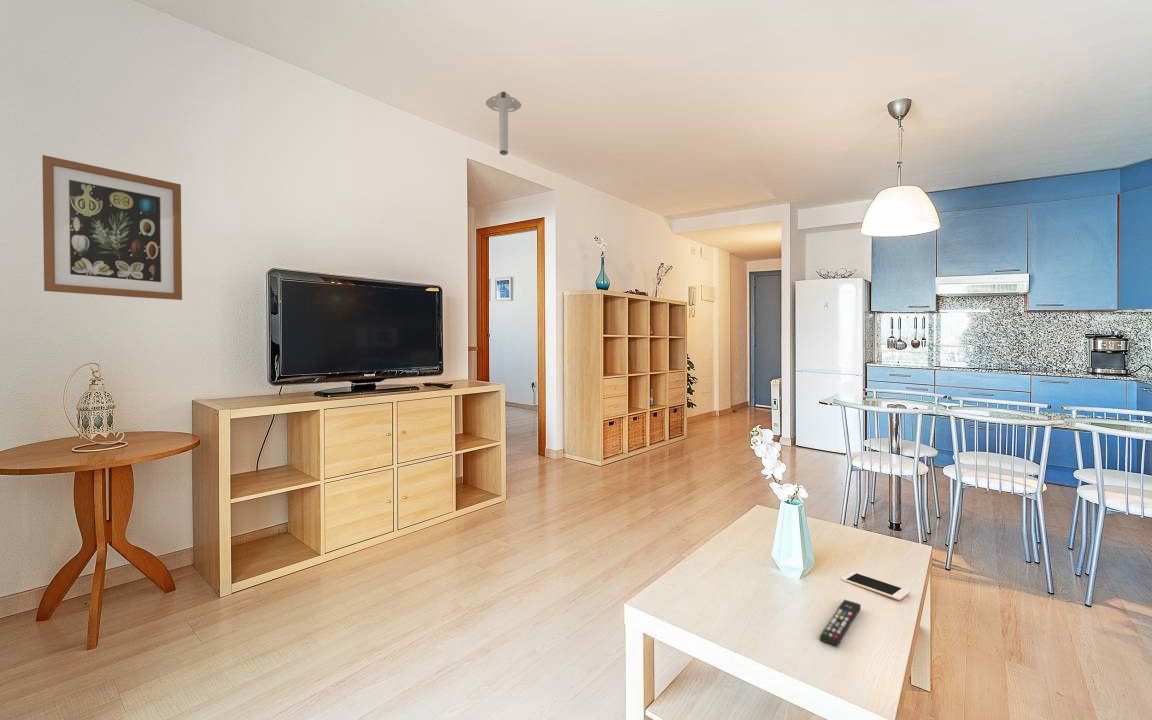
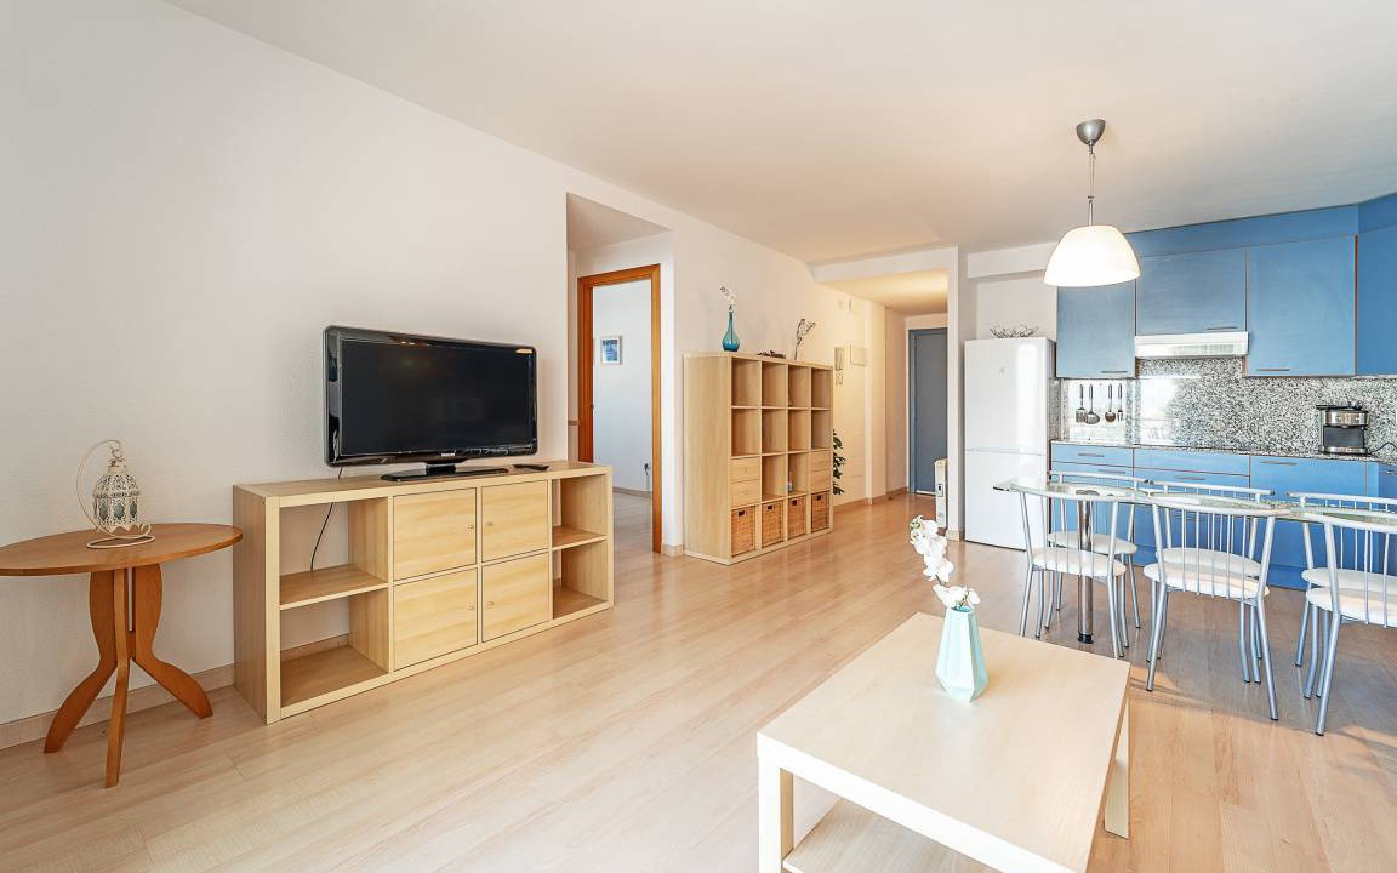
- cell phone [840,571,911,601]
- remote control [819,598,862,647]
- wall art [41,154,183,301]
- ceiling light [485,91,522,156]
